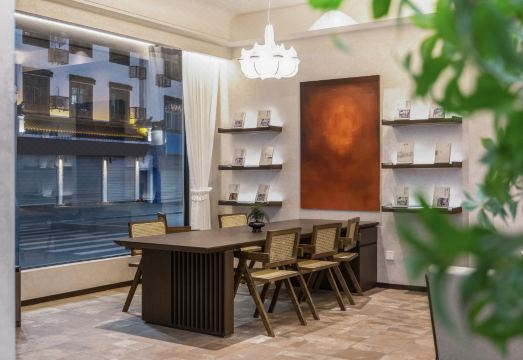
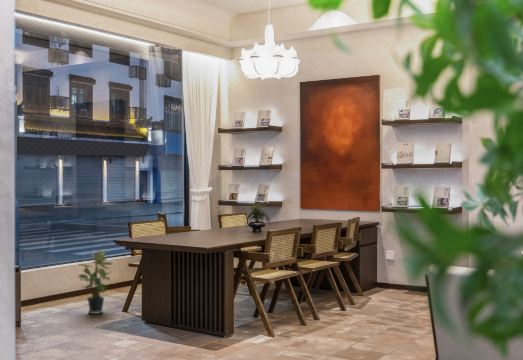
+ potted plant [77,249,113,315]
